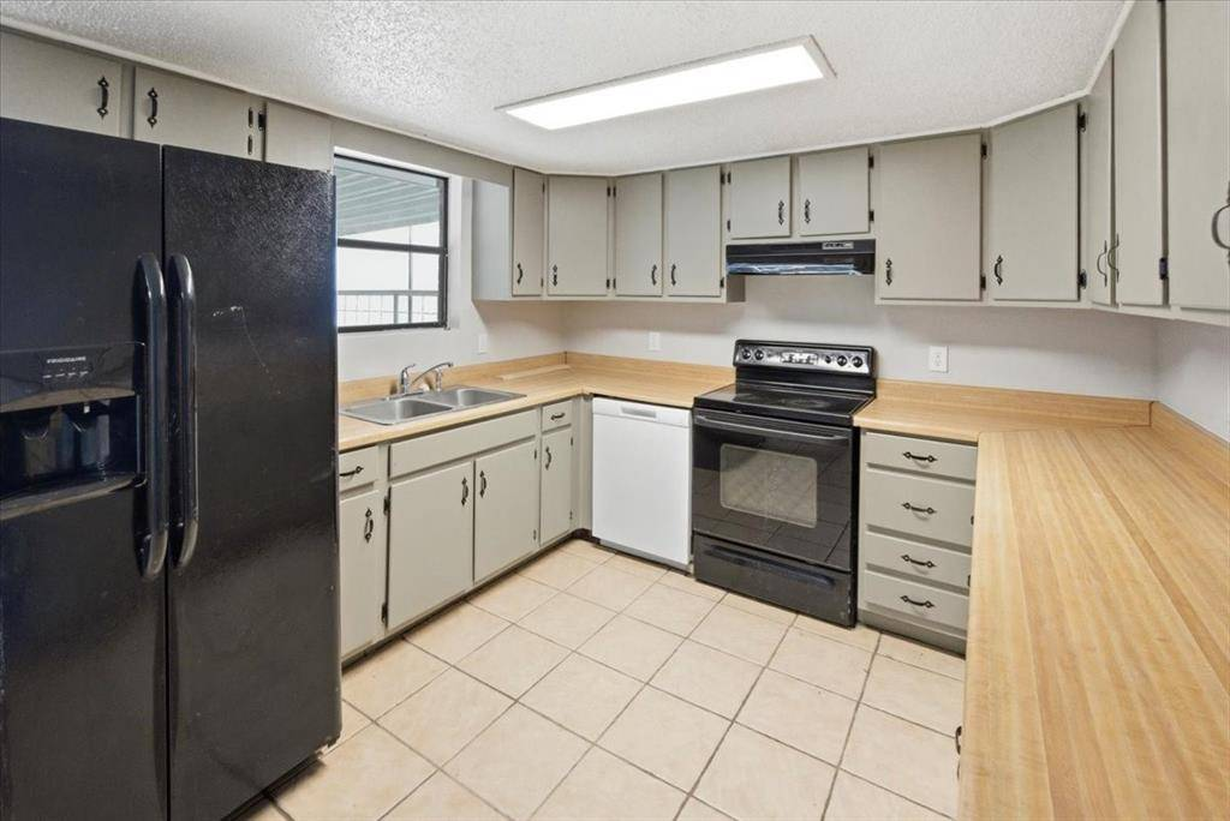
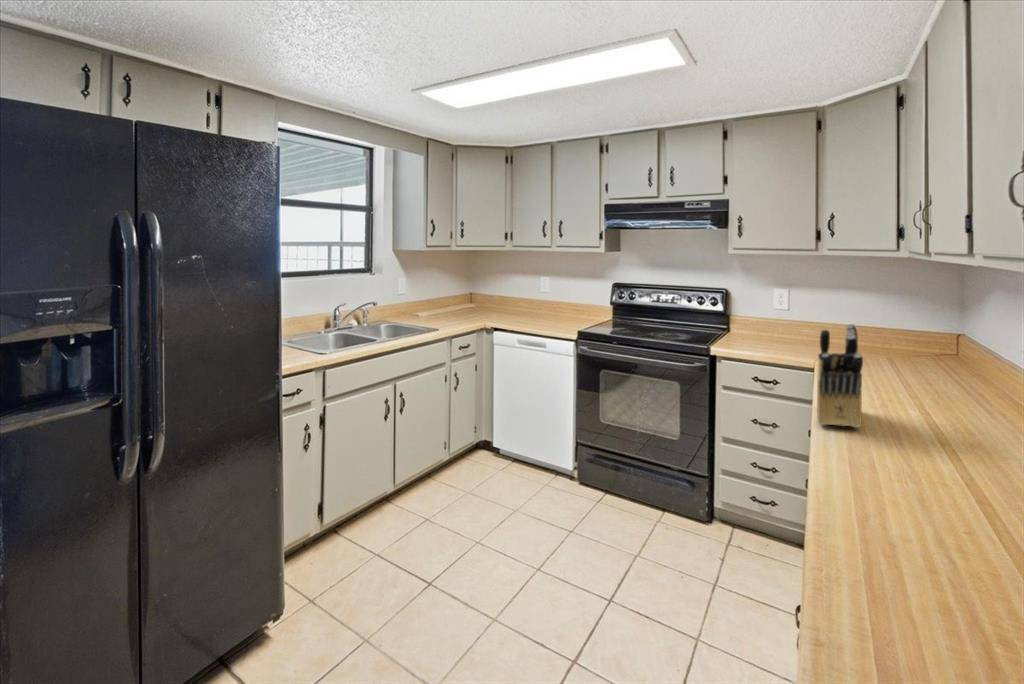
+ knife block [816,323,864,429]
